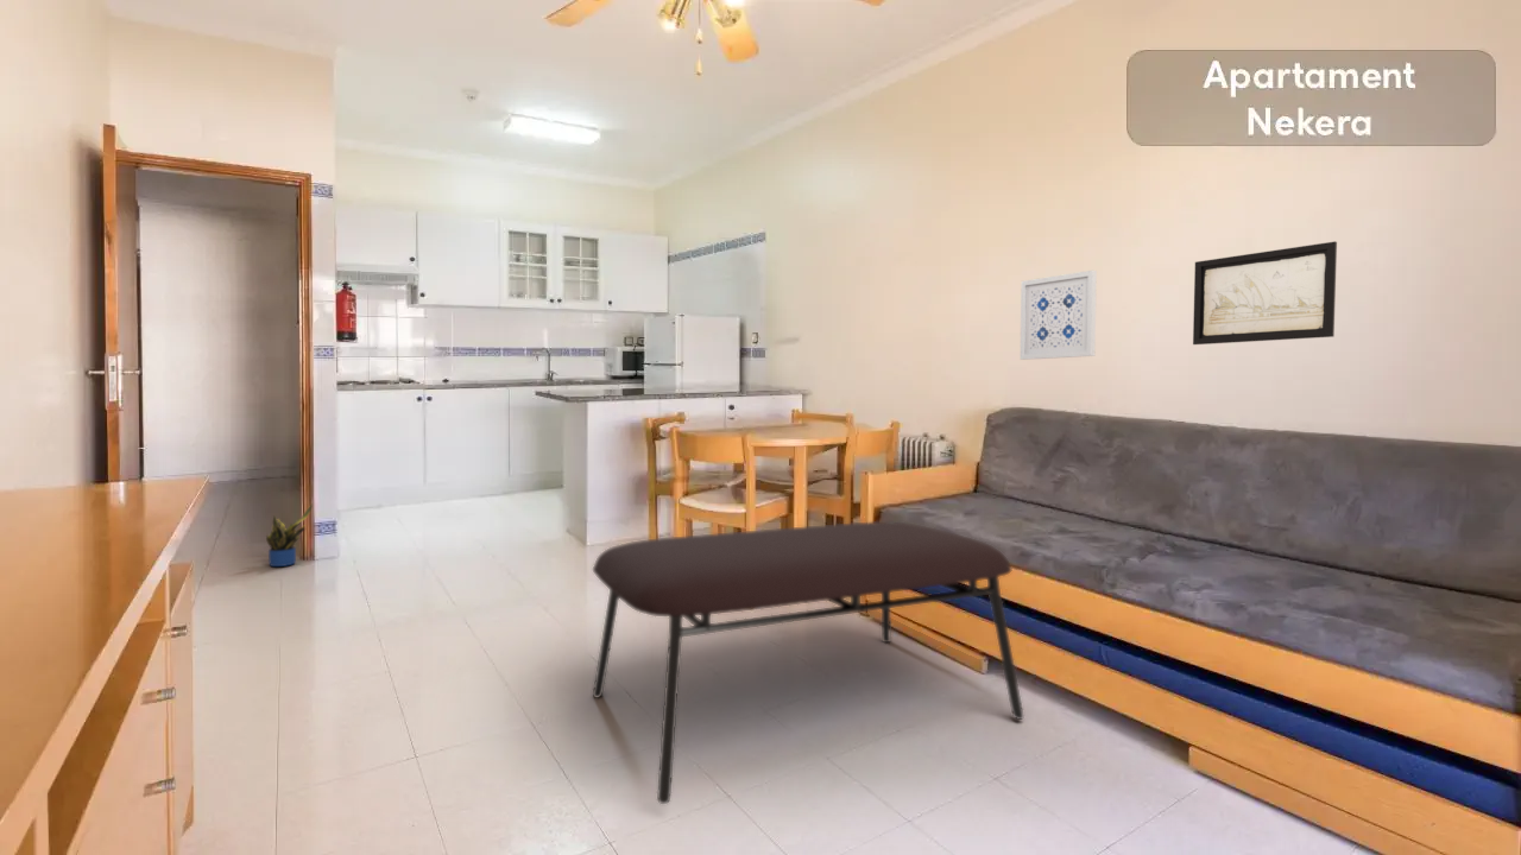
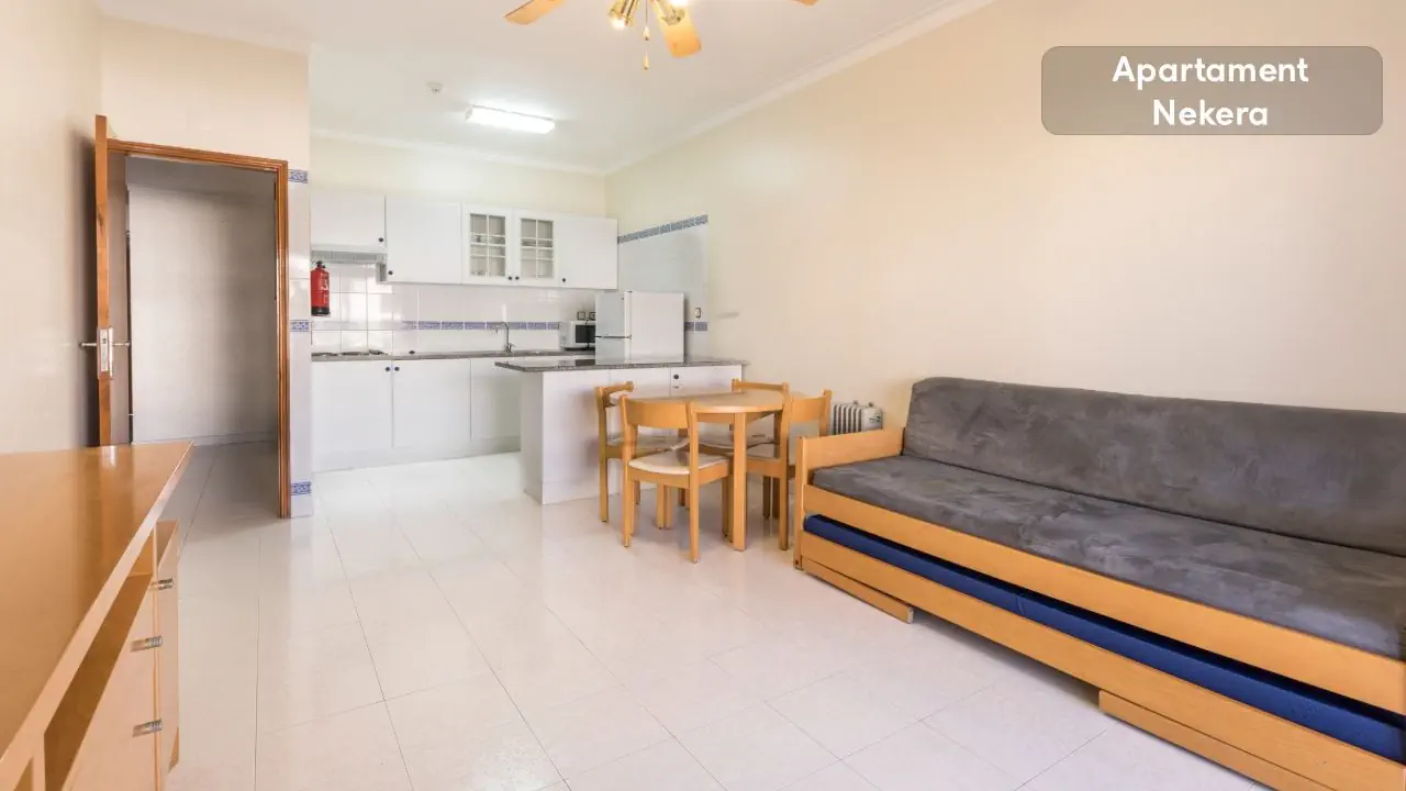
- coffee table [592,520,1025,805]
- potted plant [265,504,314,568]
- wall art [1018,270,1098,361]
- wall art [1192,240,1338,346]
